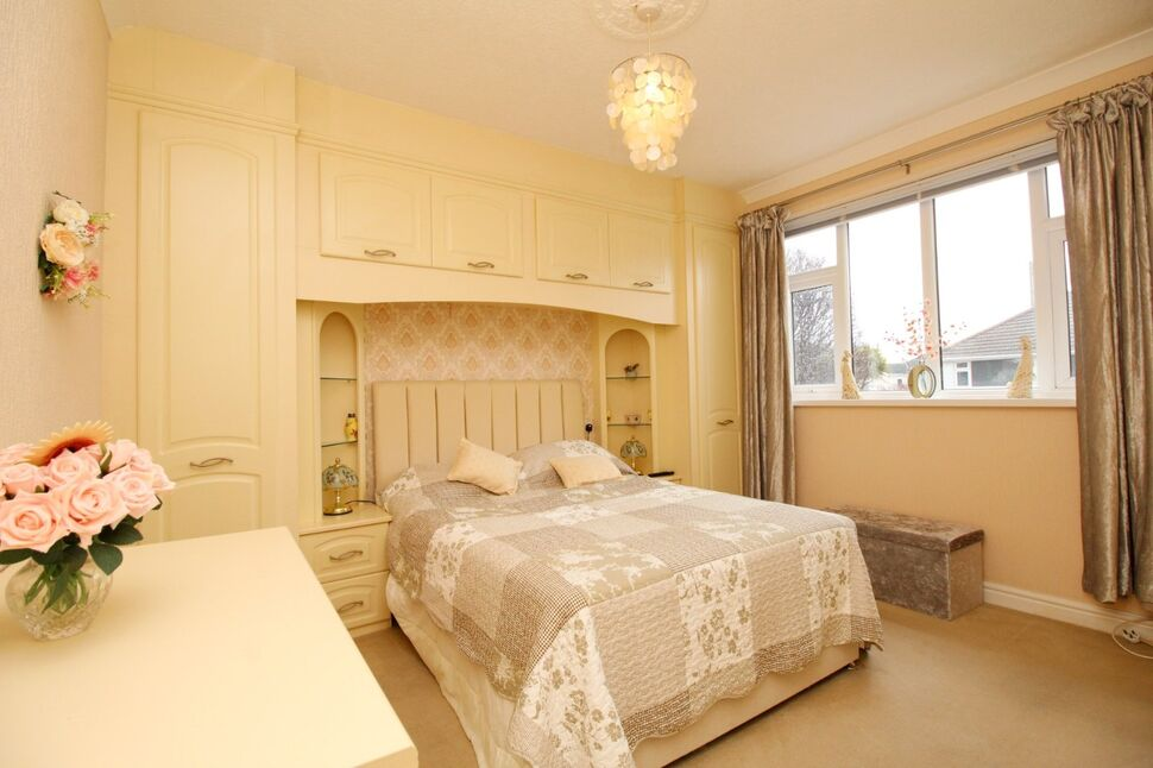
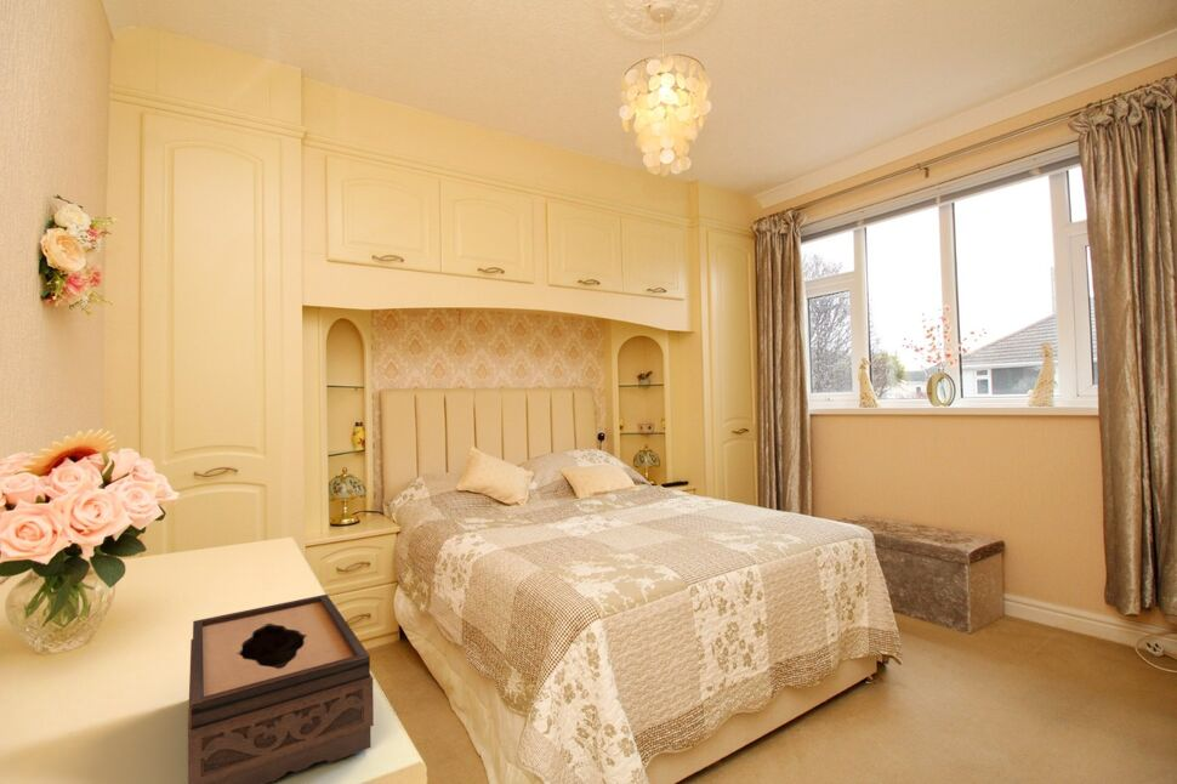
+ tissue box [187,593,375,784]
